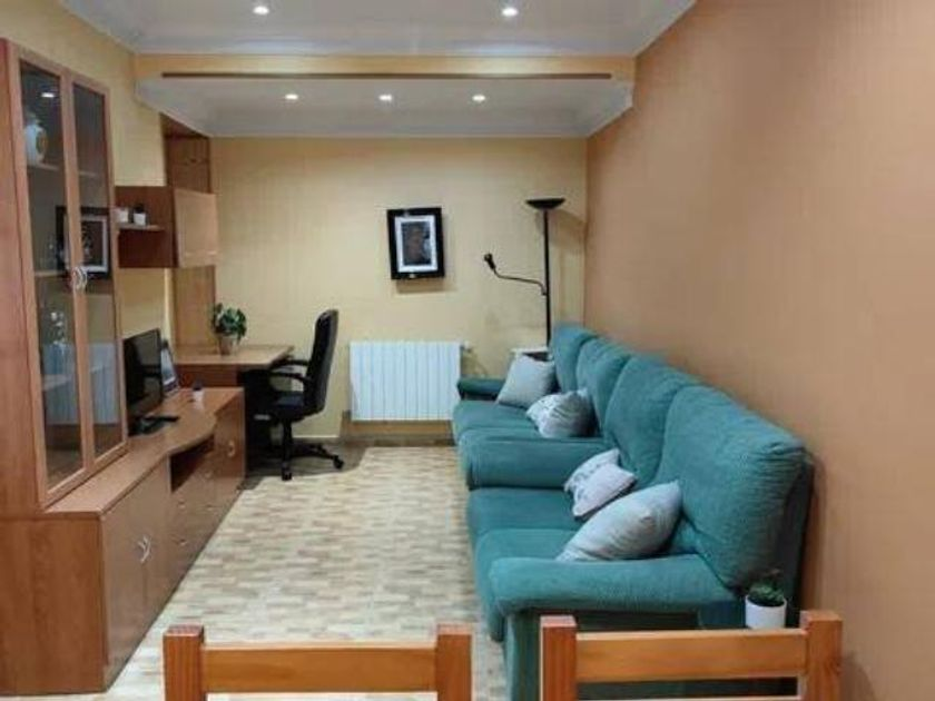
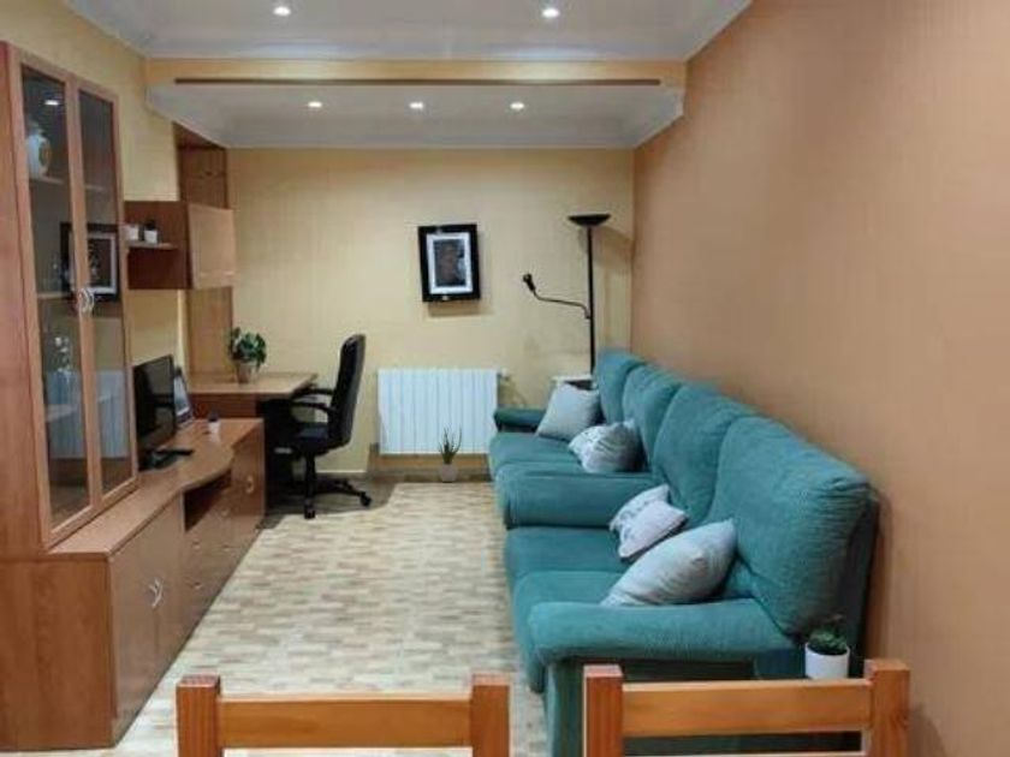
+ potted plant [436,425,463,483]
